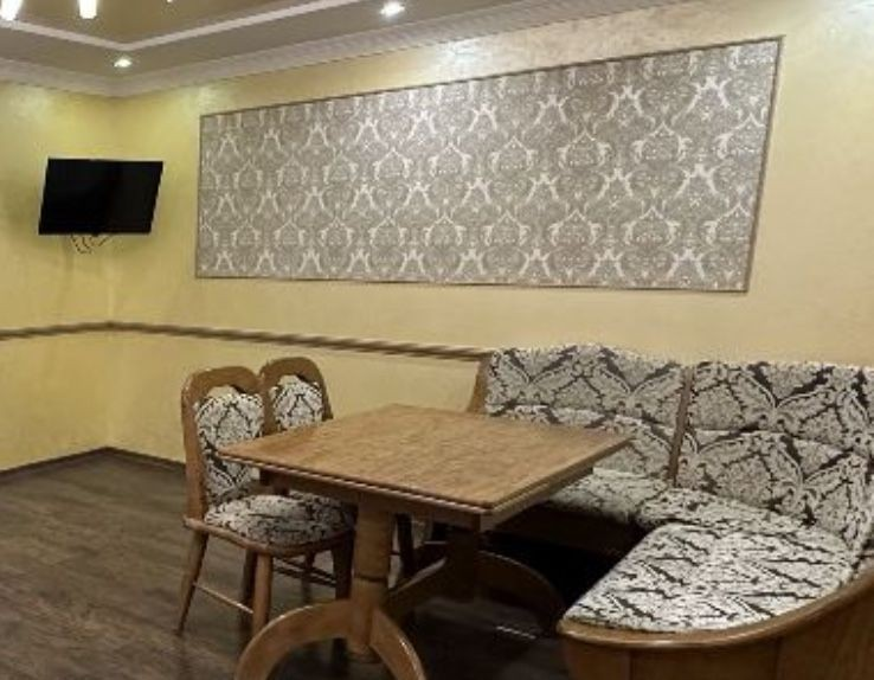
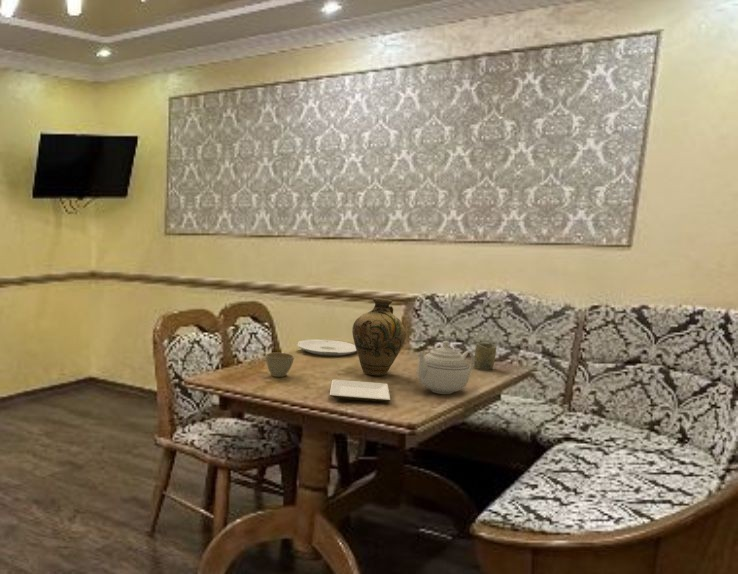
+ cup [473,342,497,370]
+ plate [329,379,391,403]
+ plate [296,339,357,357]
+ jug [351,297,407,376]
+ teapot [416,340,475,395]
+ flower pot [265,352,295,378]
